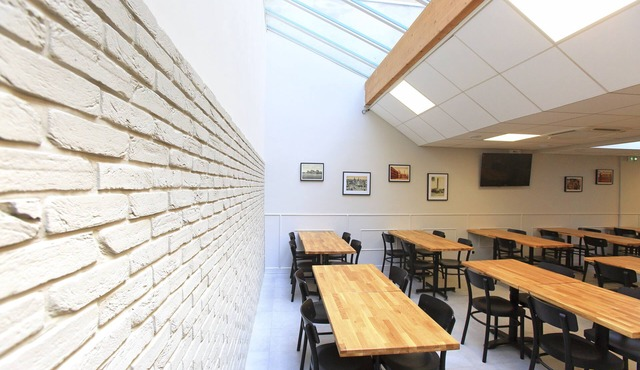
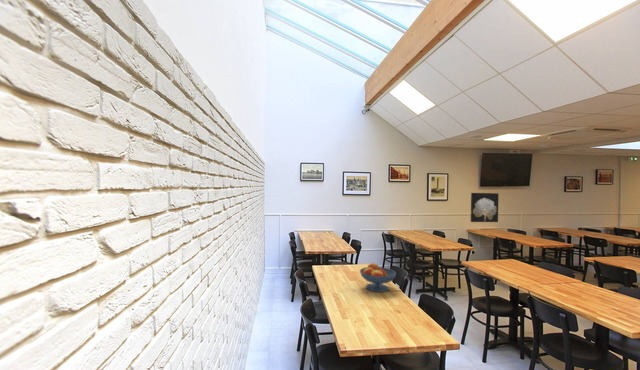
+ fruit bowl [359,261,397,293]
+ wall art [470,192,500,223]
